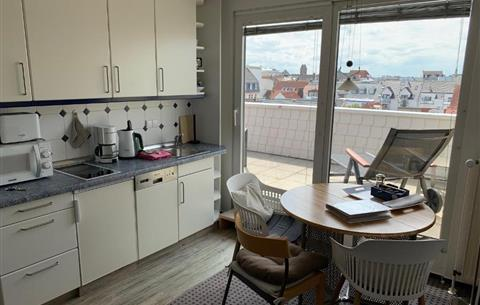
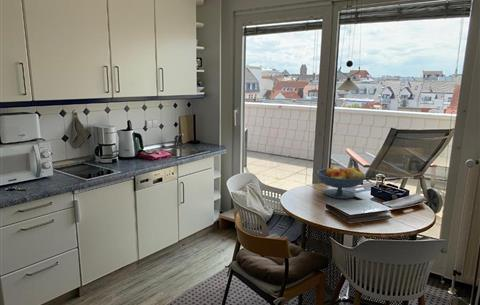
+ fruit bowl [316,166,367,200]
